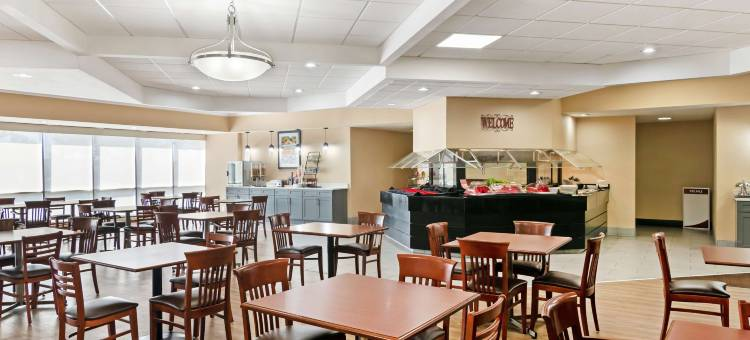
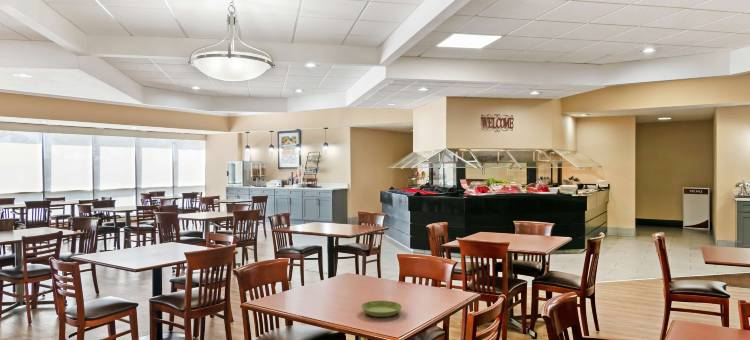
+ saucer [360,300,403,318]
